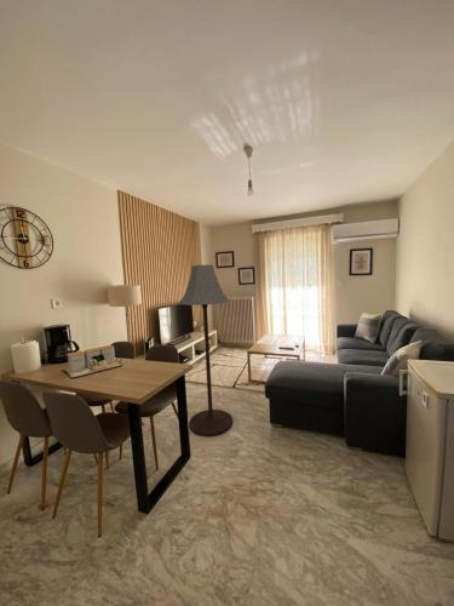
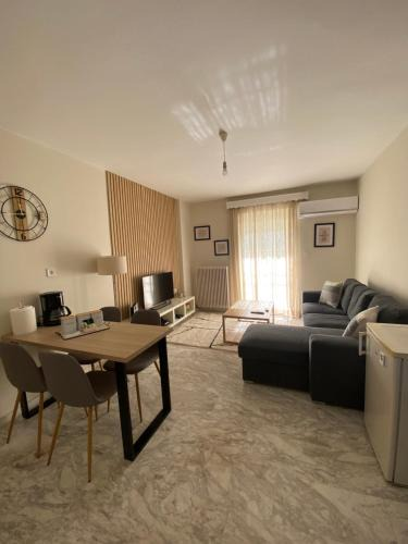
- floor lamp [177,264,234,438]
